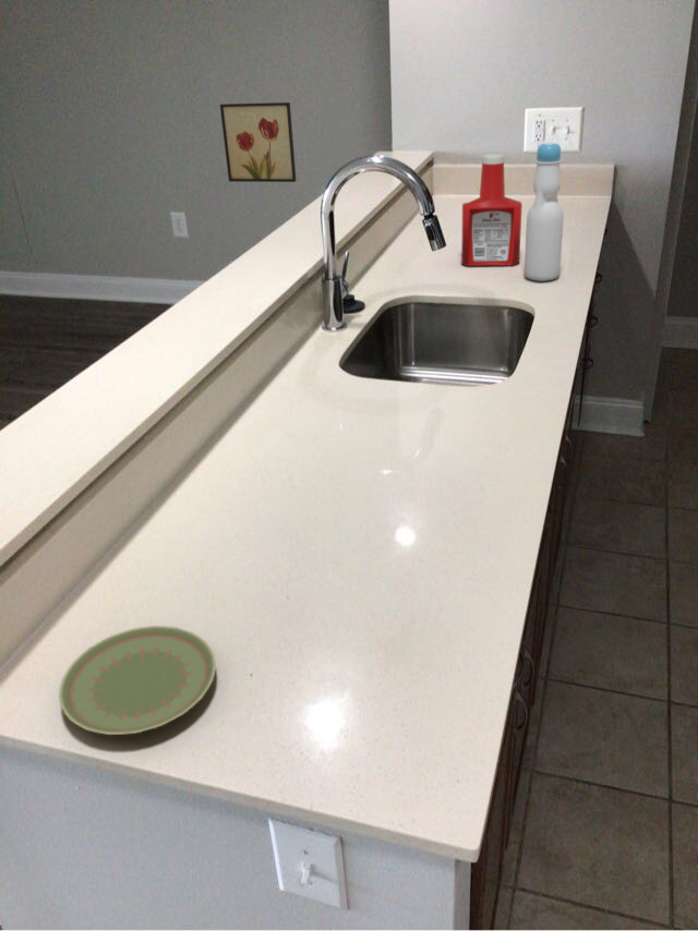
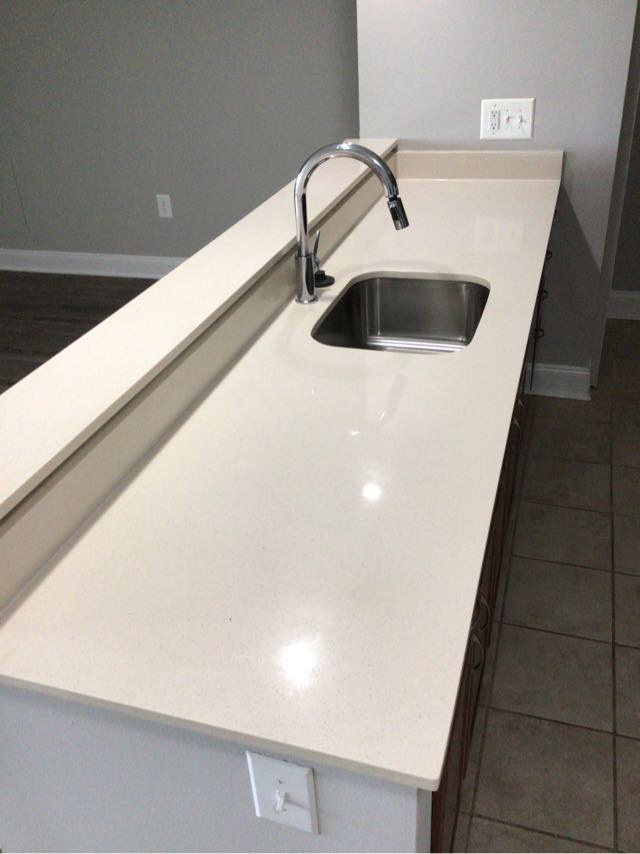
- bottle [524,141,565,282]
- soap bottle [460,153,524,267]
- wall art [219,101,298,183]
- plate [58,625,217,736]
